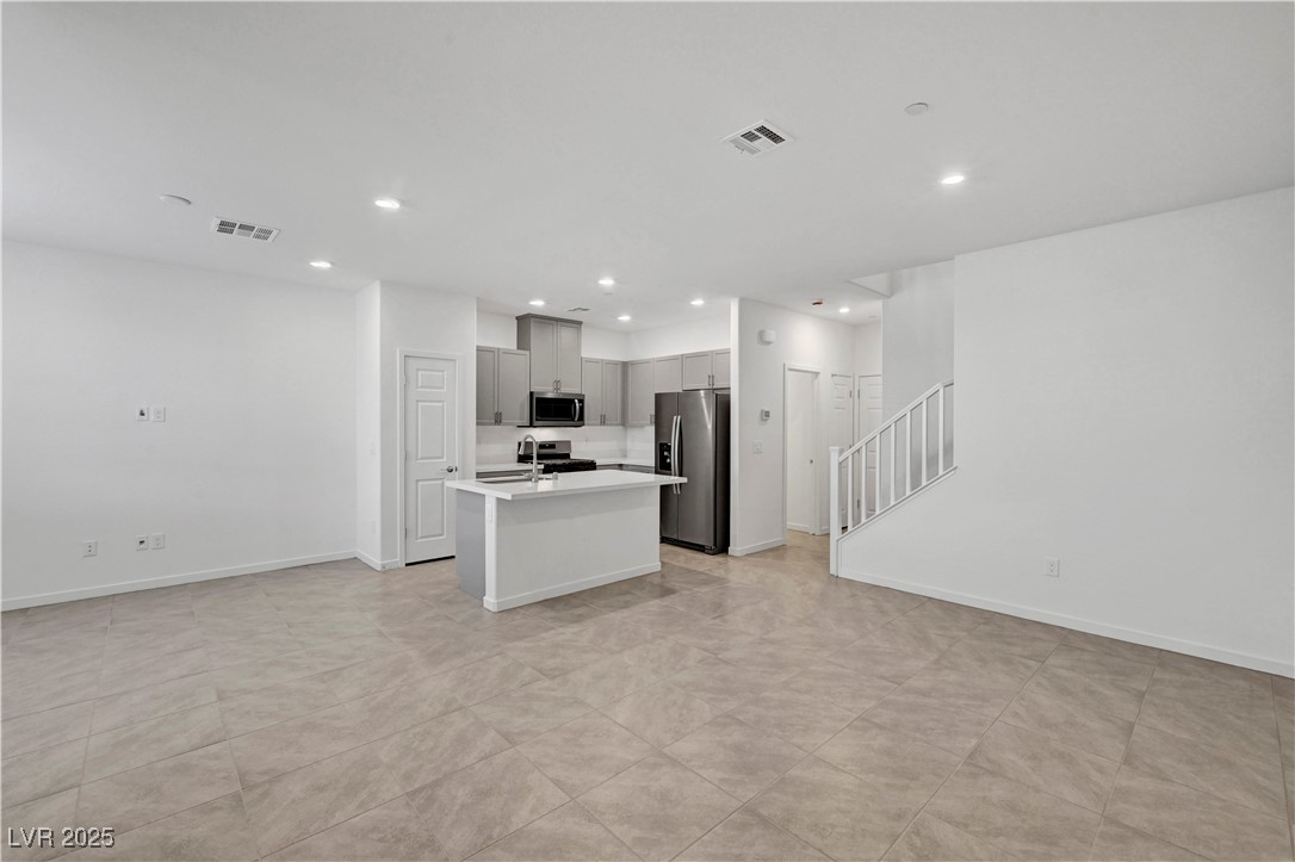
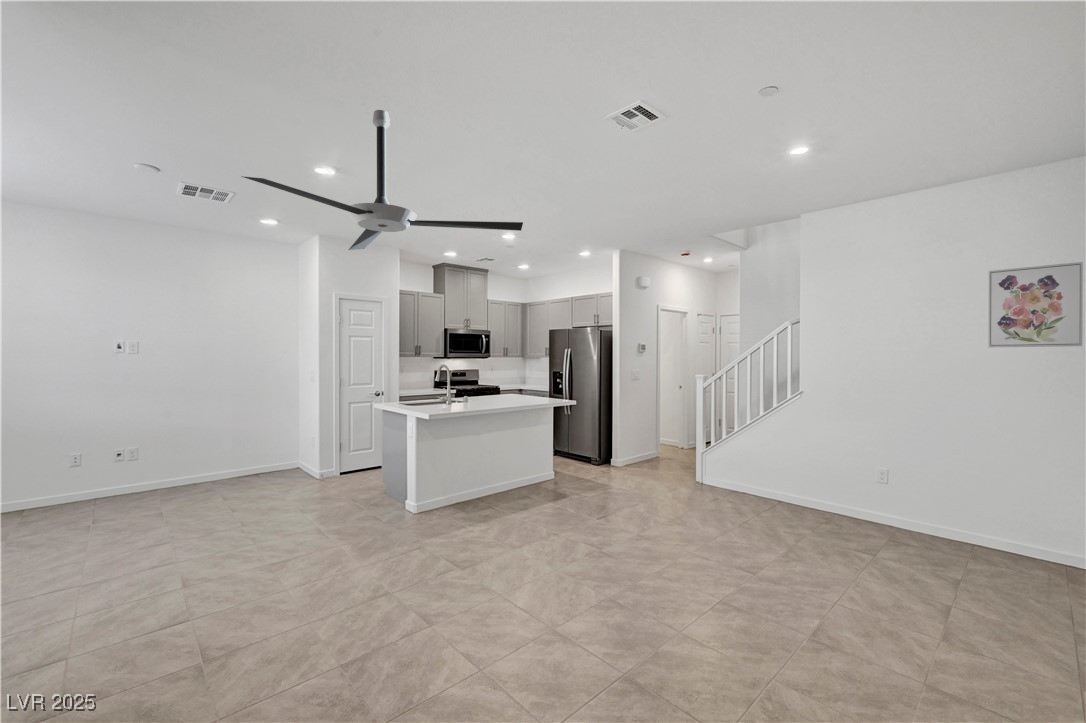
+ ceiling fan [240,109,524,251]
+ wall art [988,261,1084,348]
